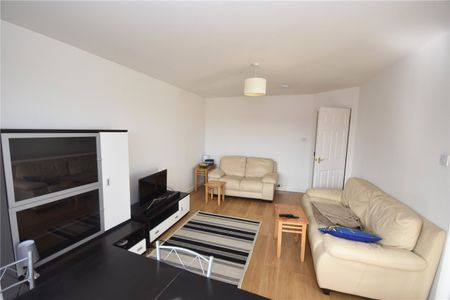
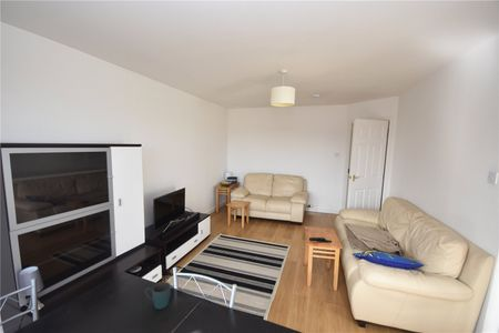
+ mug [144,281,172,310]
